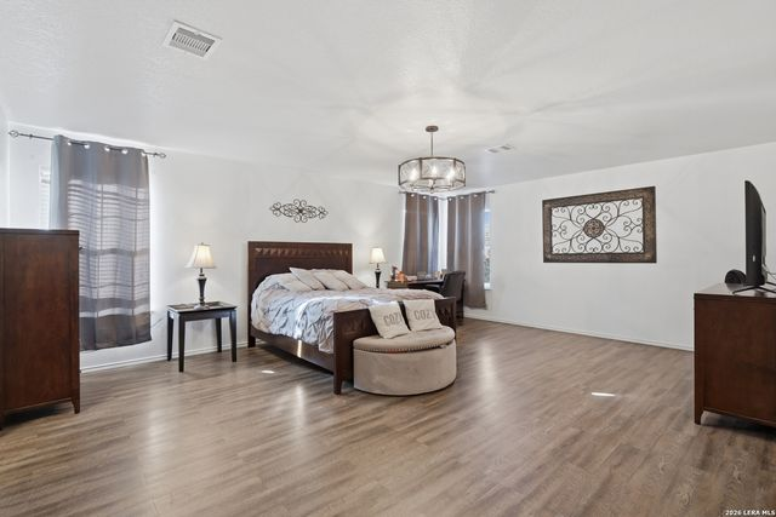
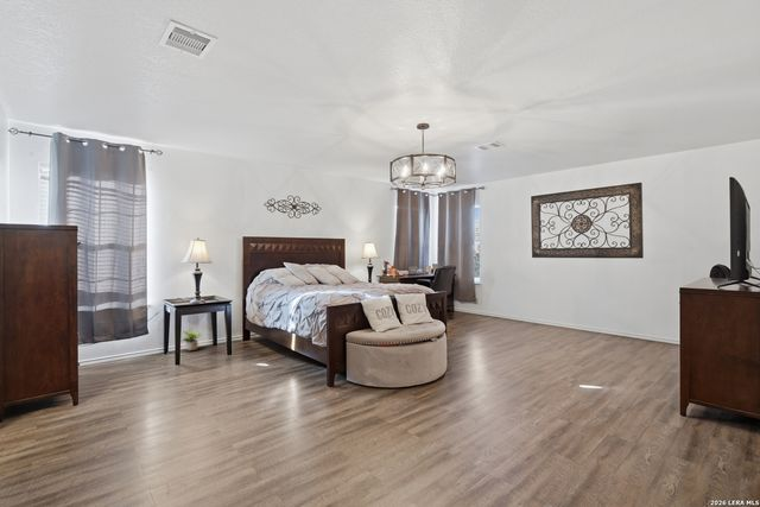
+ potted plant [179,329,203,351]
